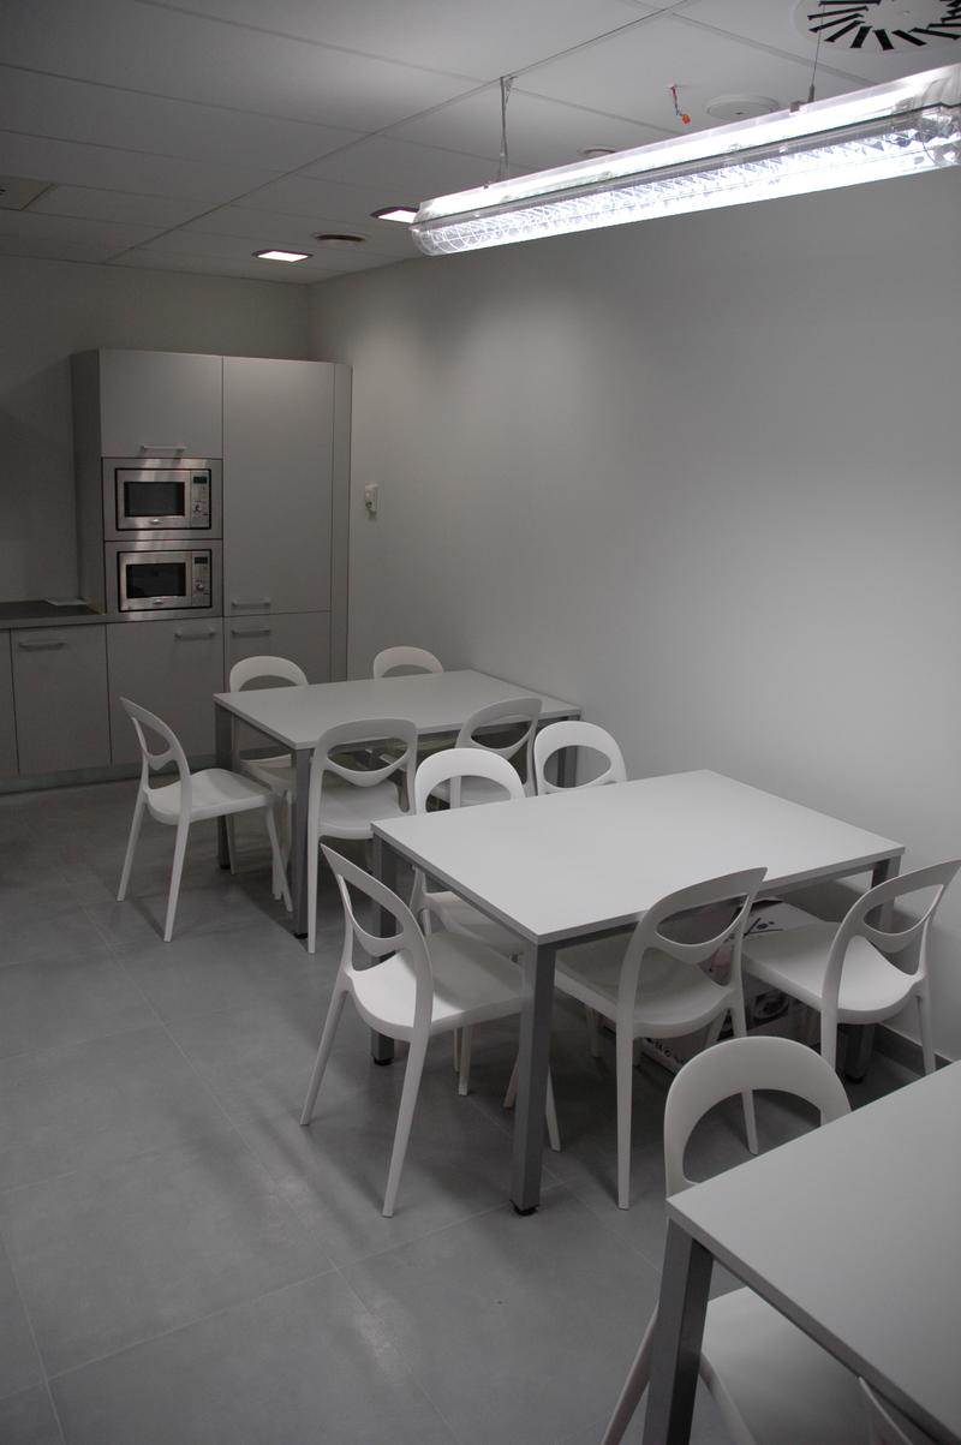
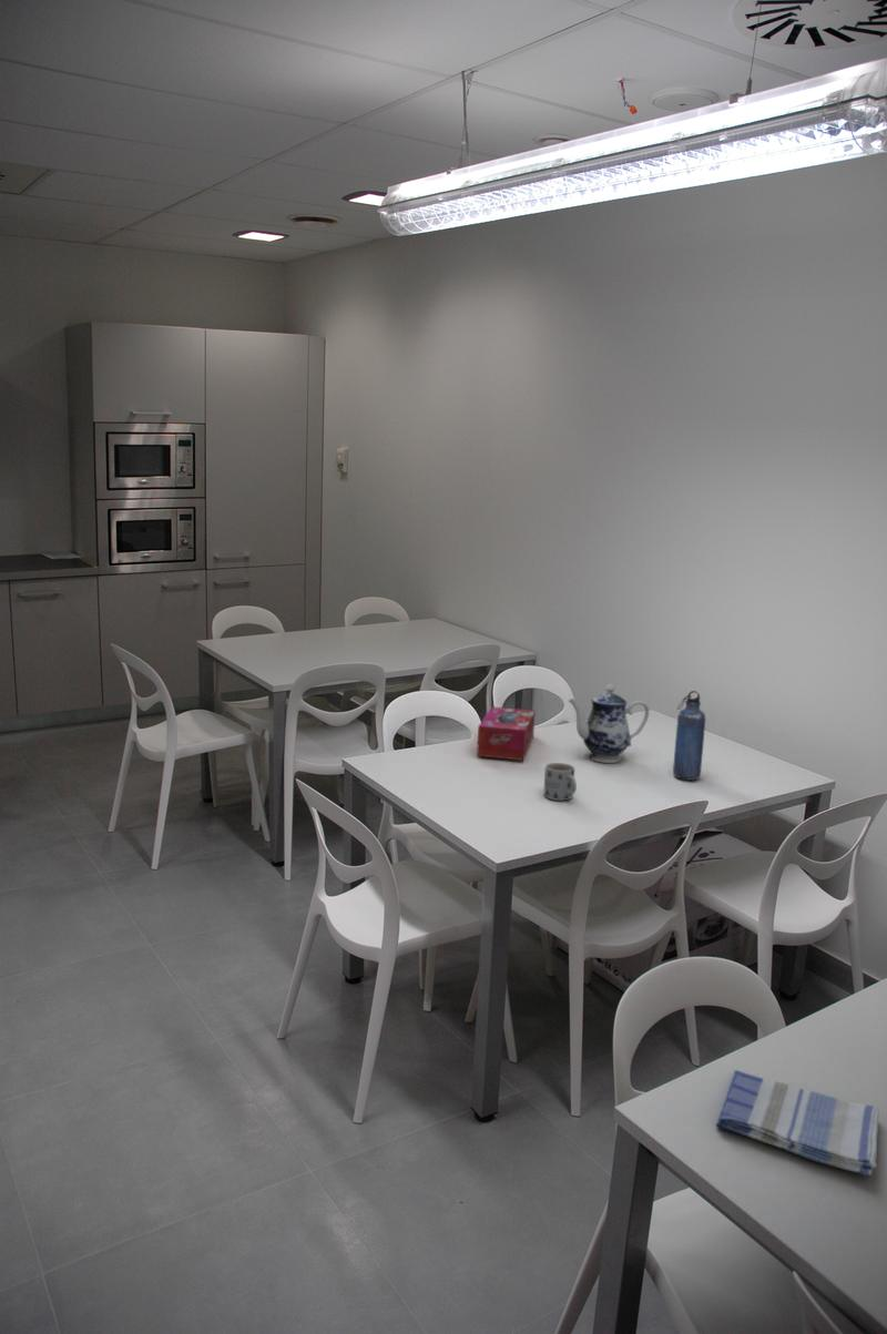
+ water bottle [672,690,706,781]
+ mug [543,762,578,802]
+ dish towel [715,1069,880,1177]
+ tissue box [476,705,537,761]
+ teapot [568,683,650,764]
